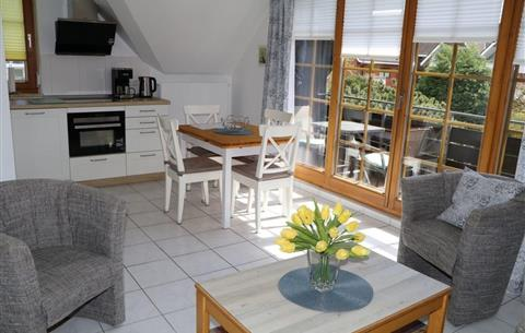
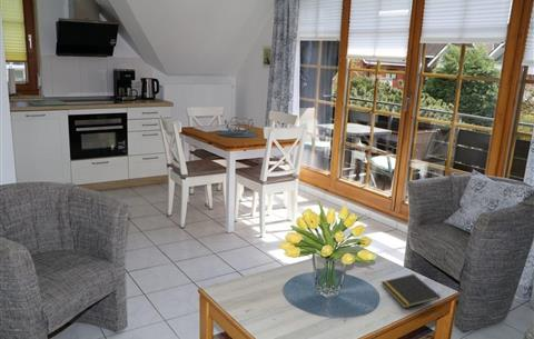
+ notepad [380,273,442,309]
